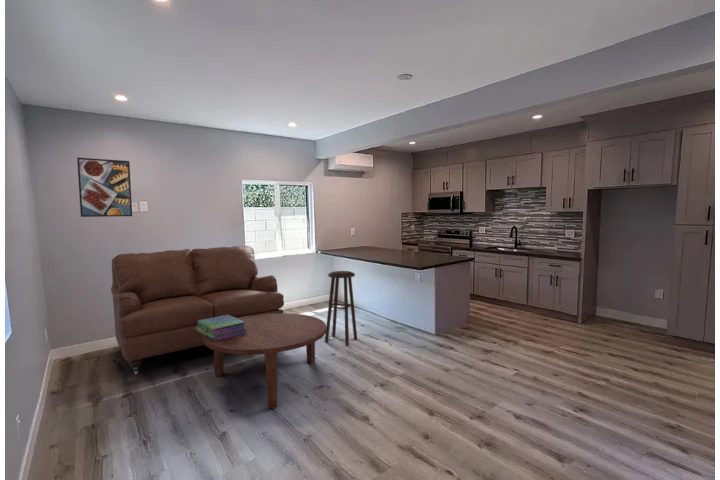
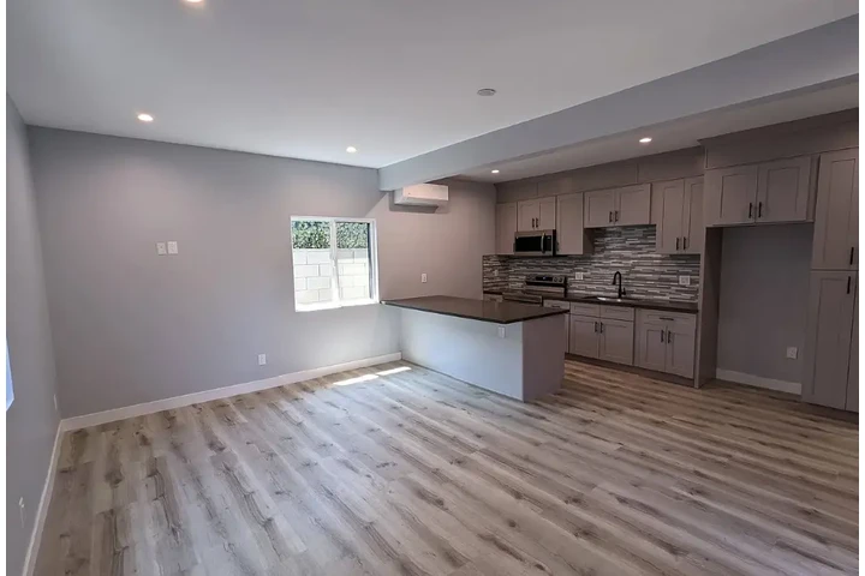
- sofa [110,245,285,376]
- stool [324,270,358,346]
- coffee table [203,312,327,409]
- stack of books [196,315,247,341]
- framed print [76,157,133,218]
